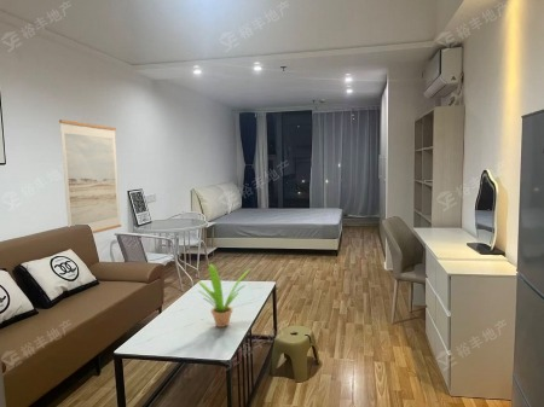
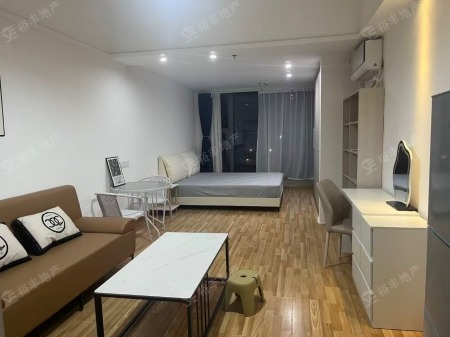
- wall art [58,118,122,234]
- potted plant [197,263,253,328]
